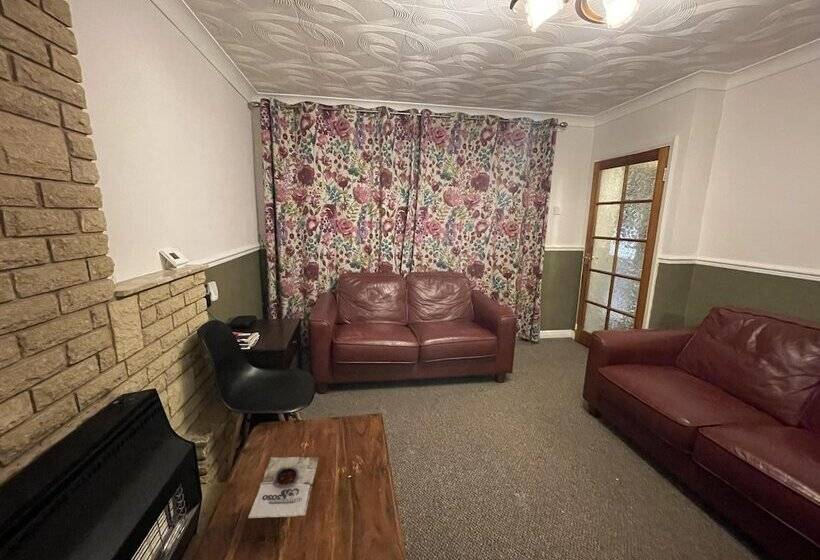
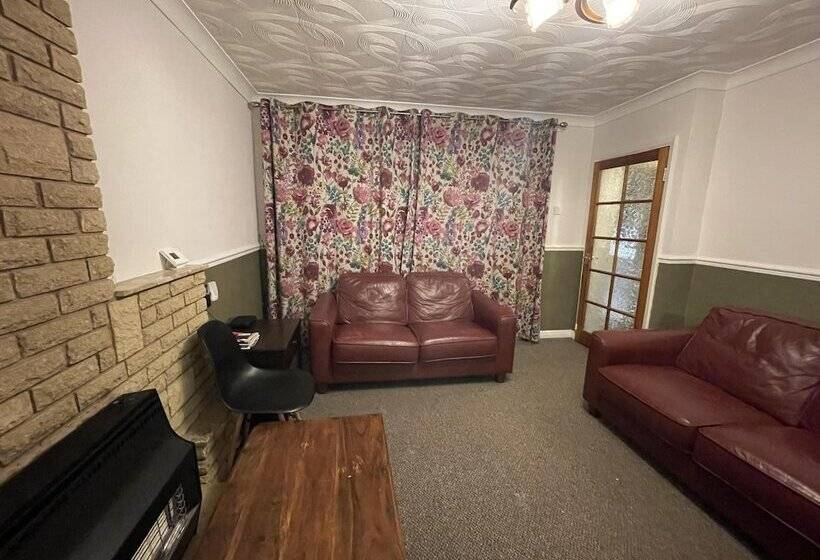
- magazine [247,456,320,519]
